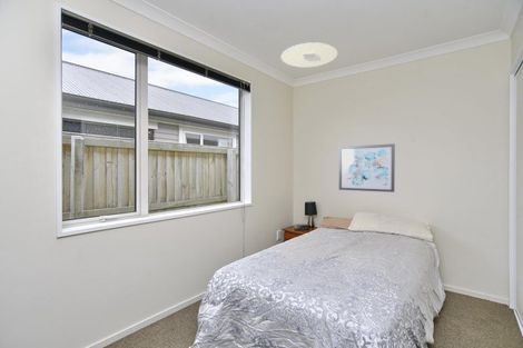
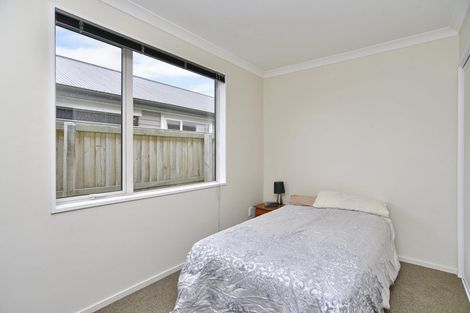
- wall art [338,143,396,193]
- ceiling light [280,41,338,68]
